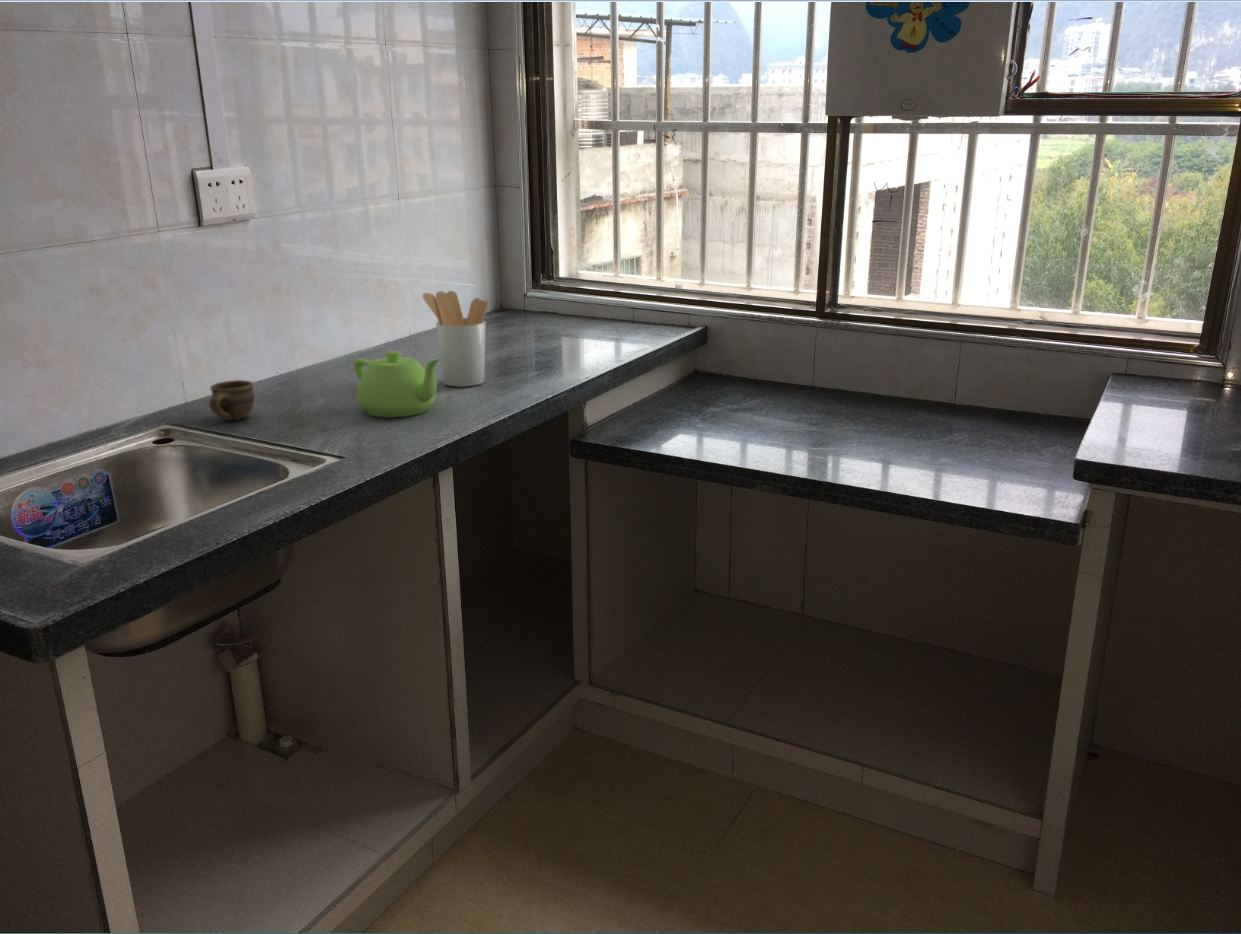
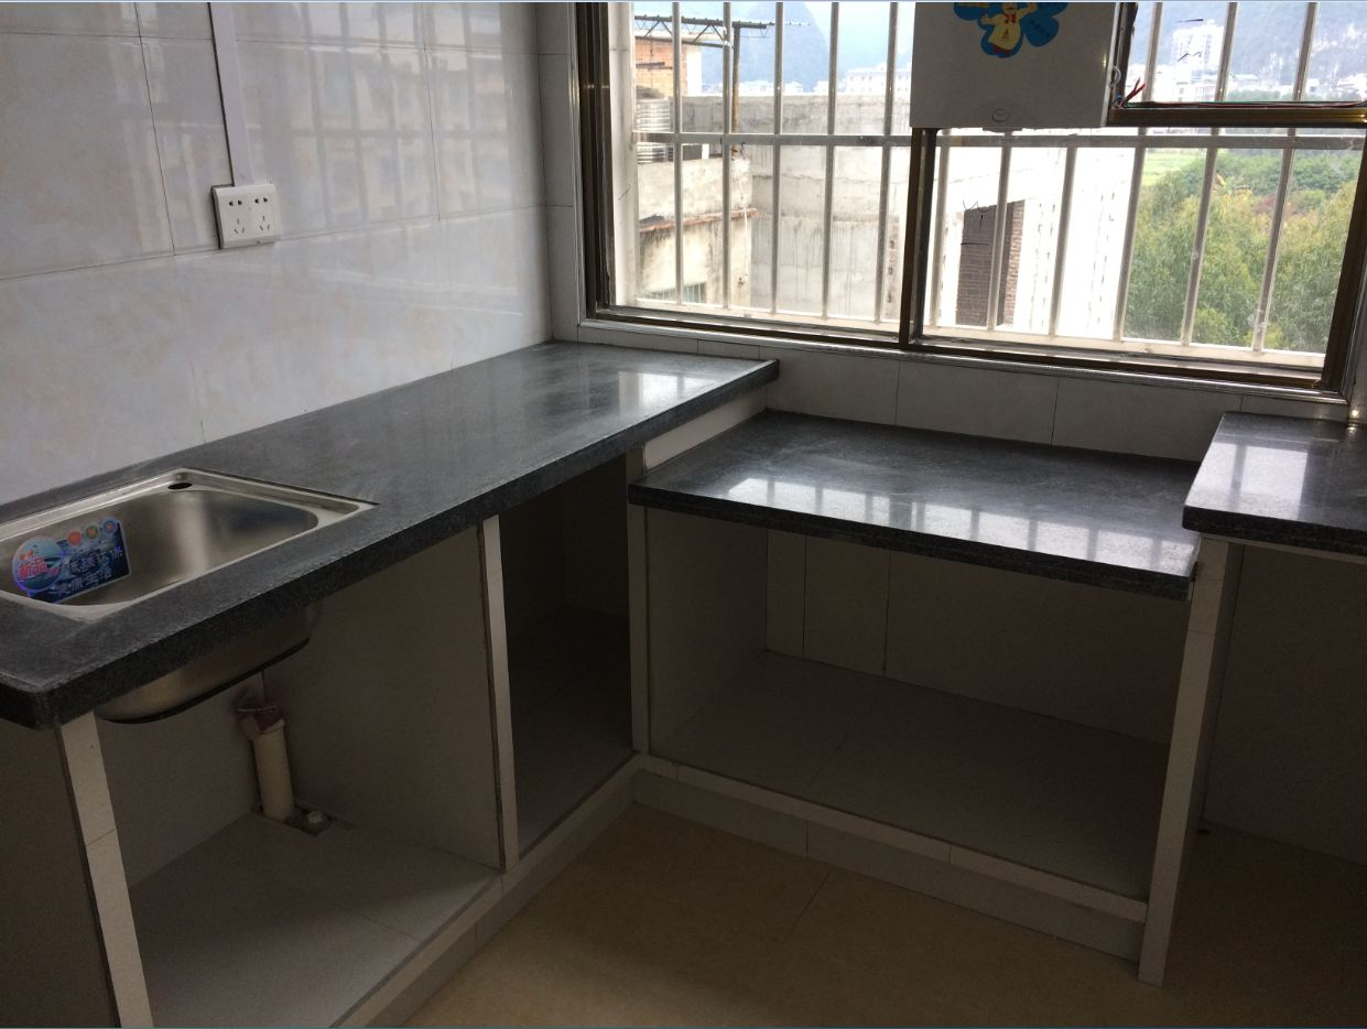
- teapot [353,350,440,418]
- utensil holder [421,290,490,387]
- cup [208,379,255,422]
